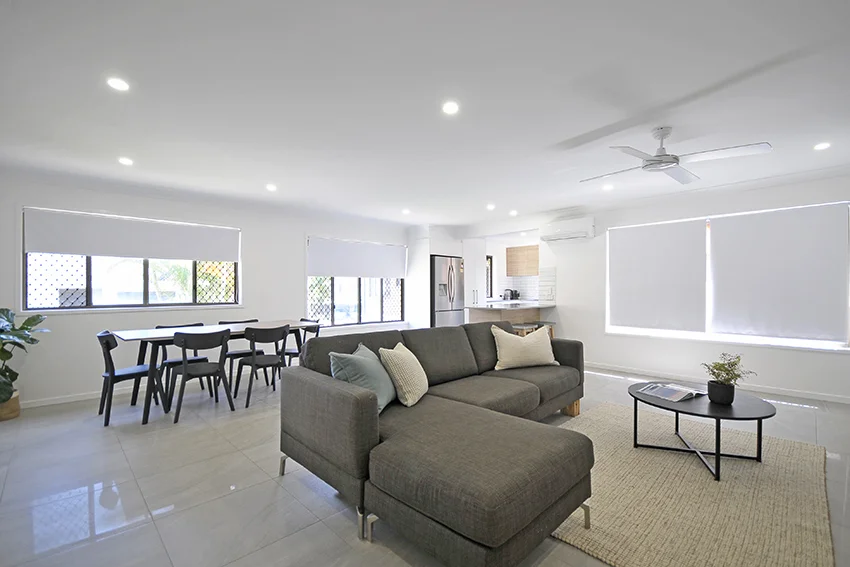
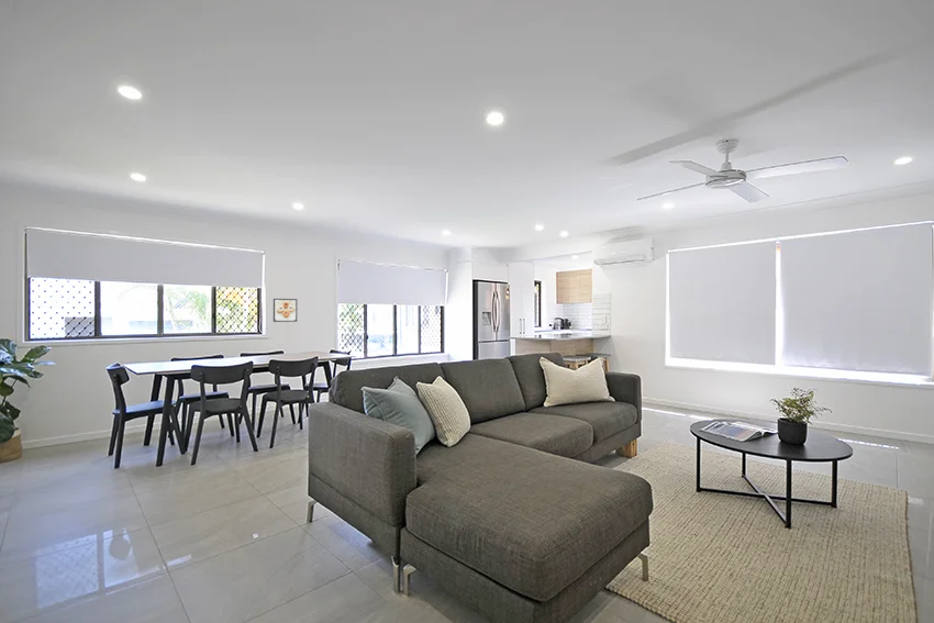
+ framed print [273,298,298,323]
